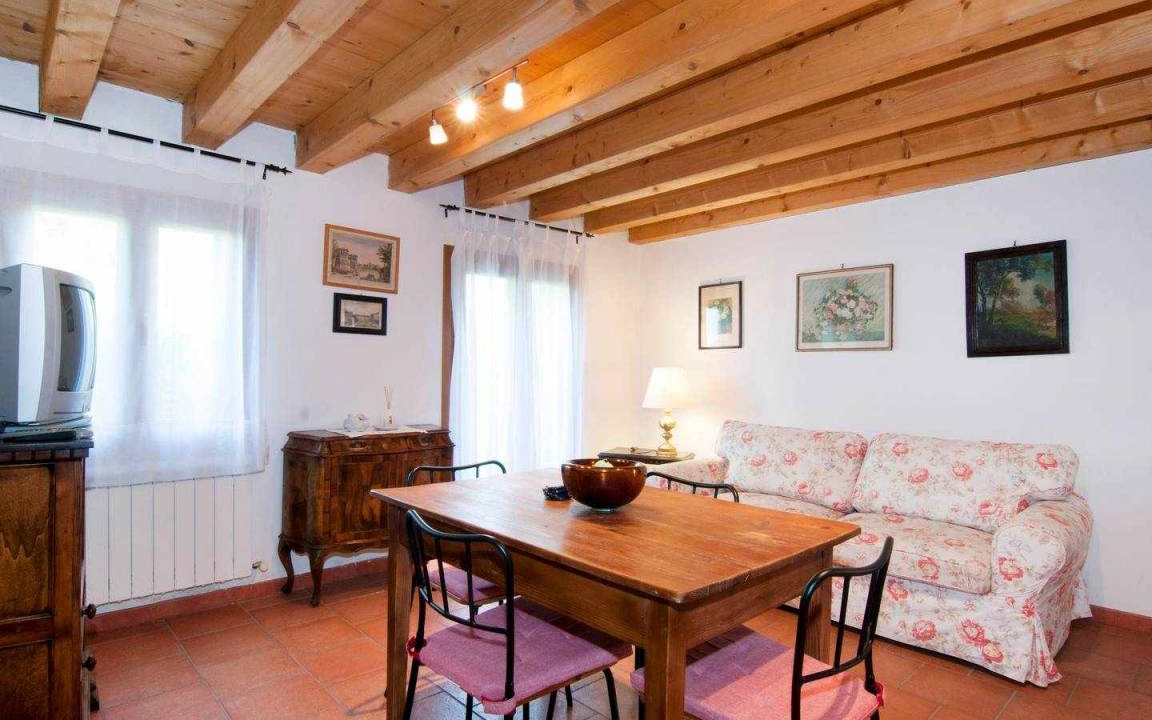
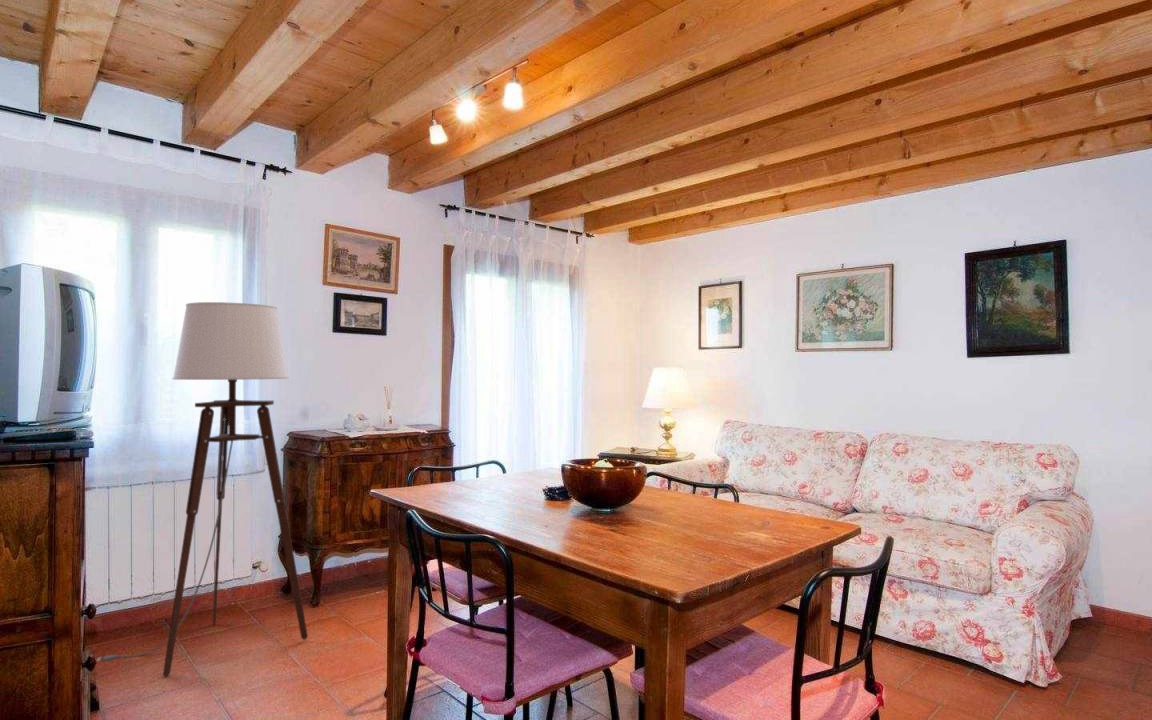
+ floor lamp [95,301,309,678]
